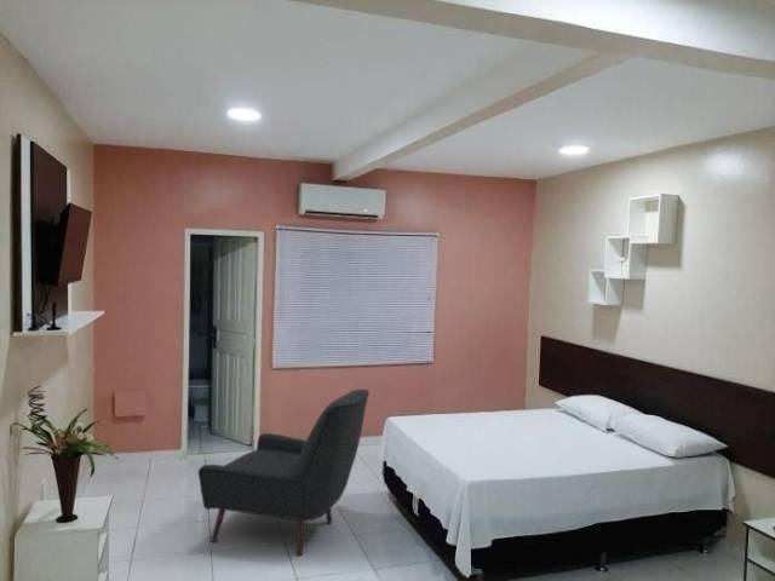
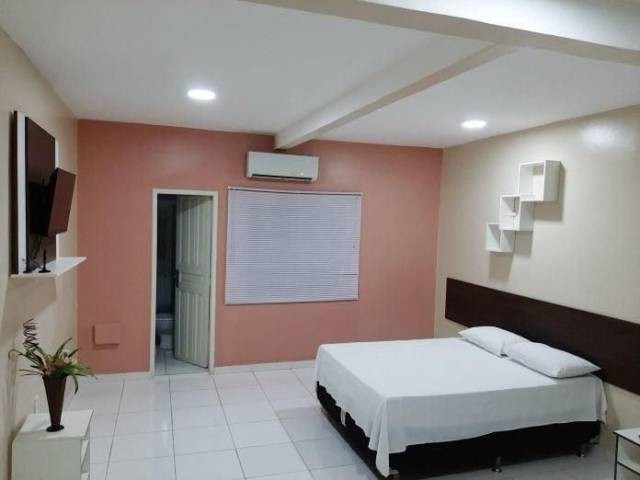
- chair [197,389,371,557]
